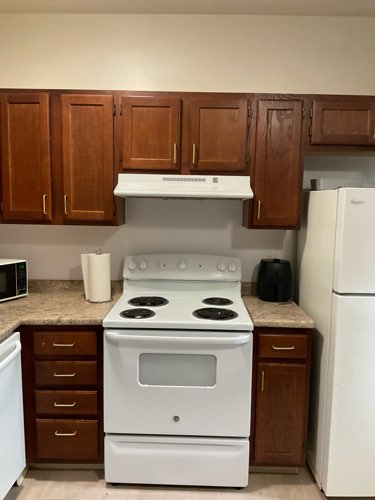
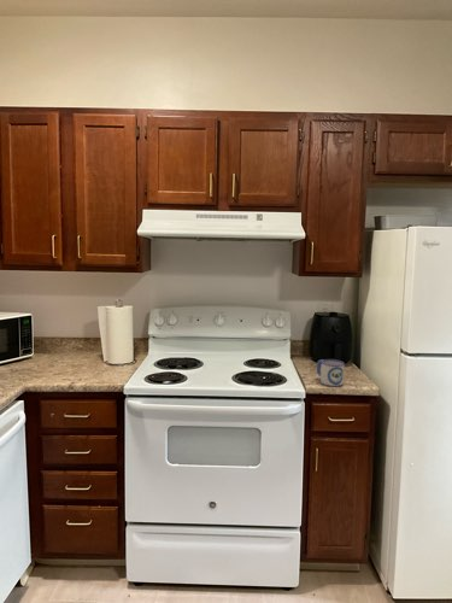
+ mug [316,358,345,388]
